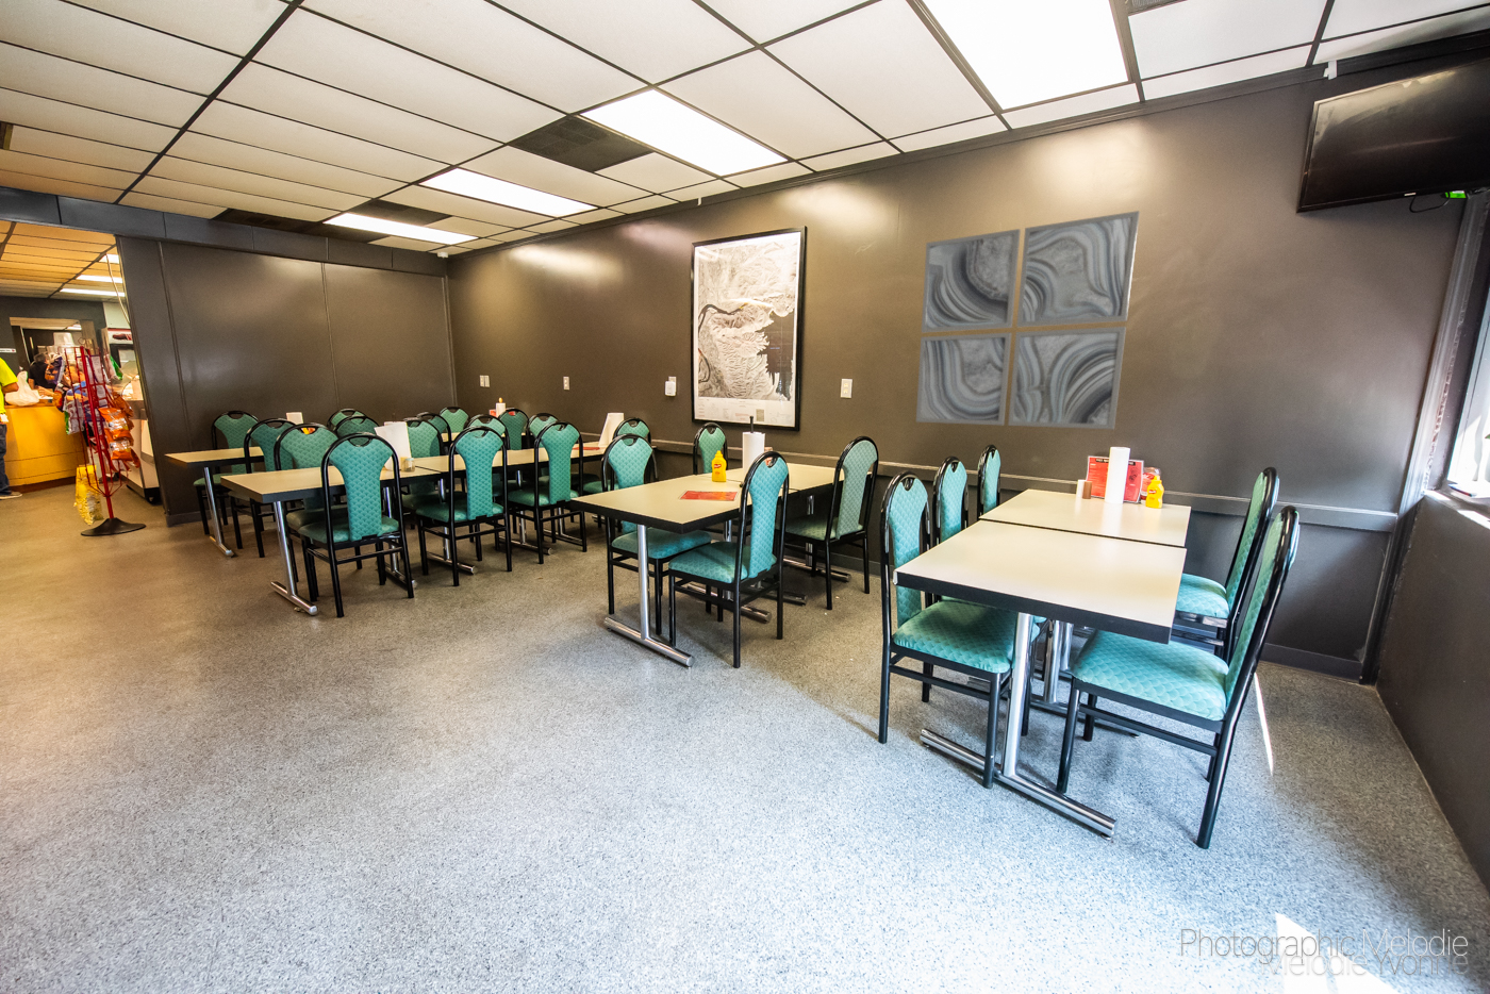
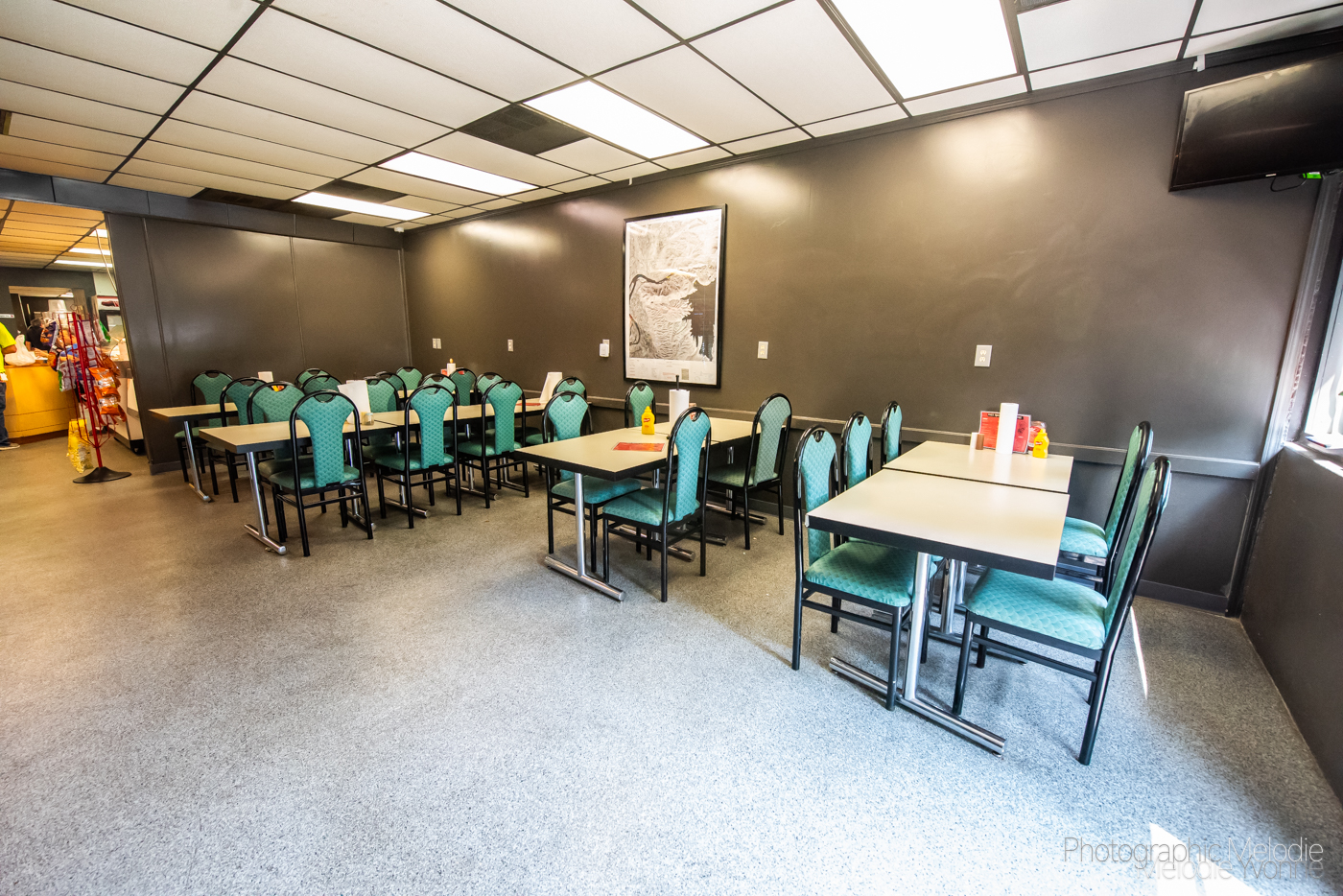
- wall art [915,210,1141,430]
